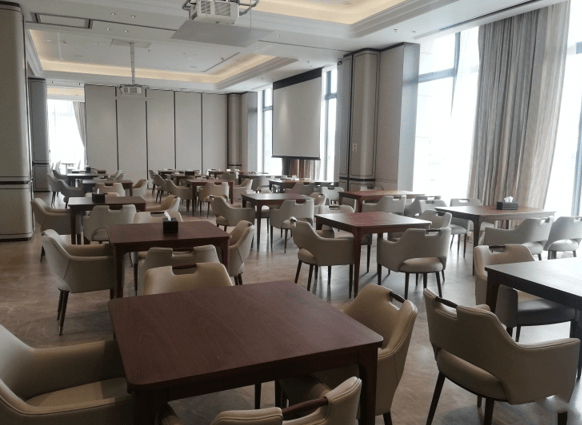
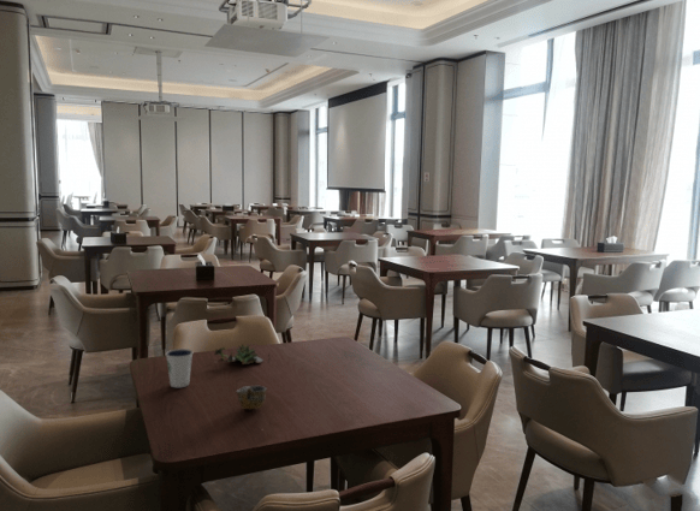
+ succulent plant [213,343,271,366]
+ cup [235,385,268,410]
+ dixie cup [165,347,194,388]
